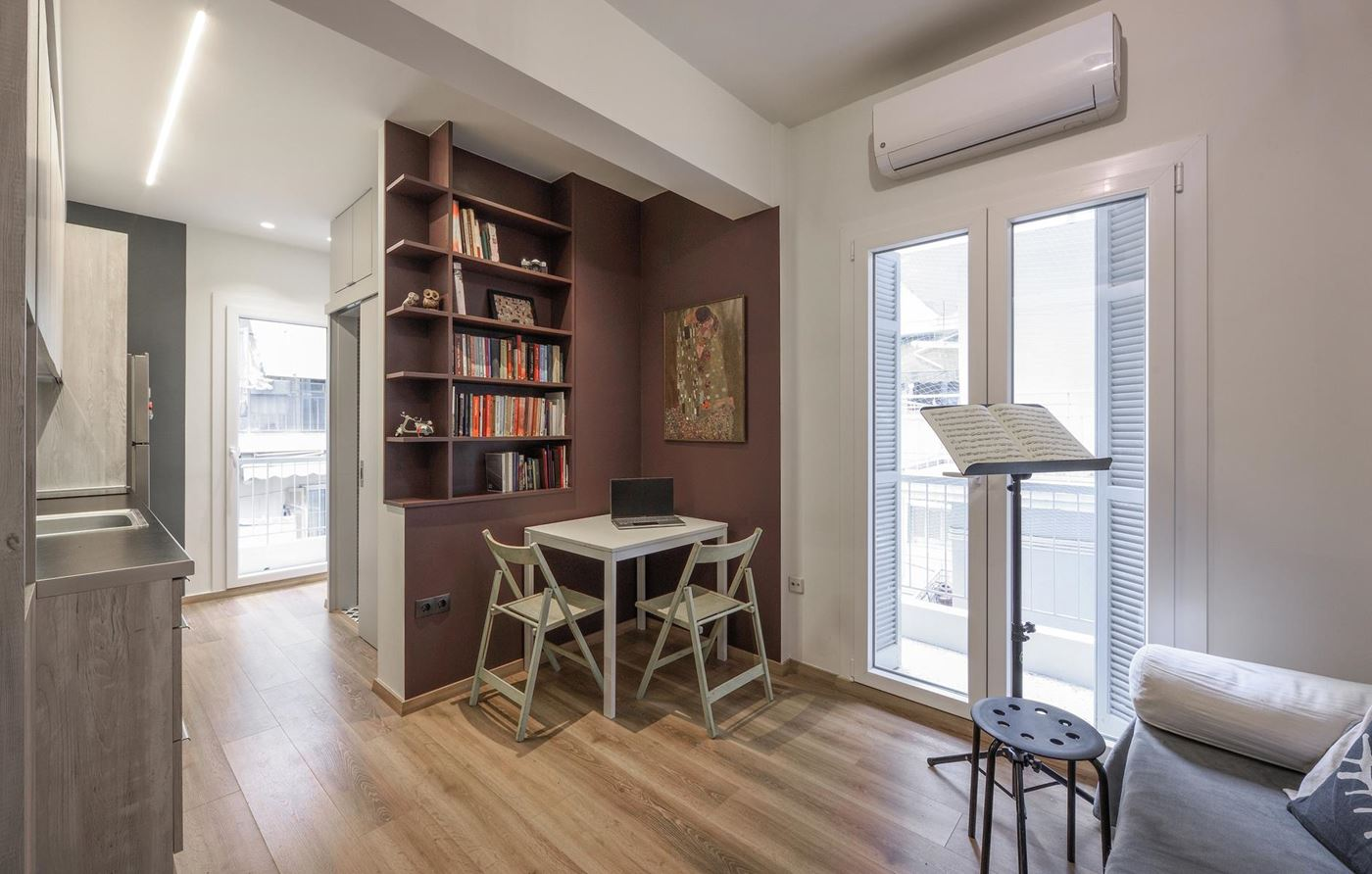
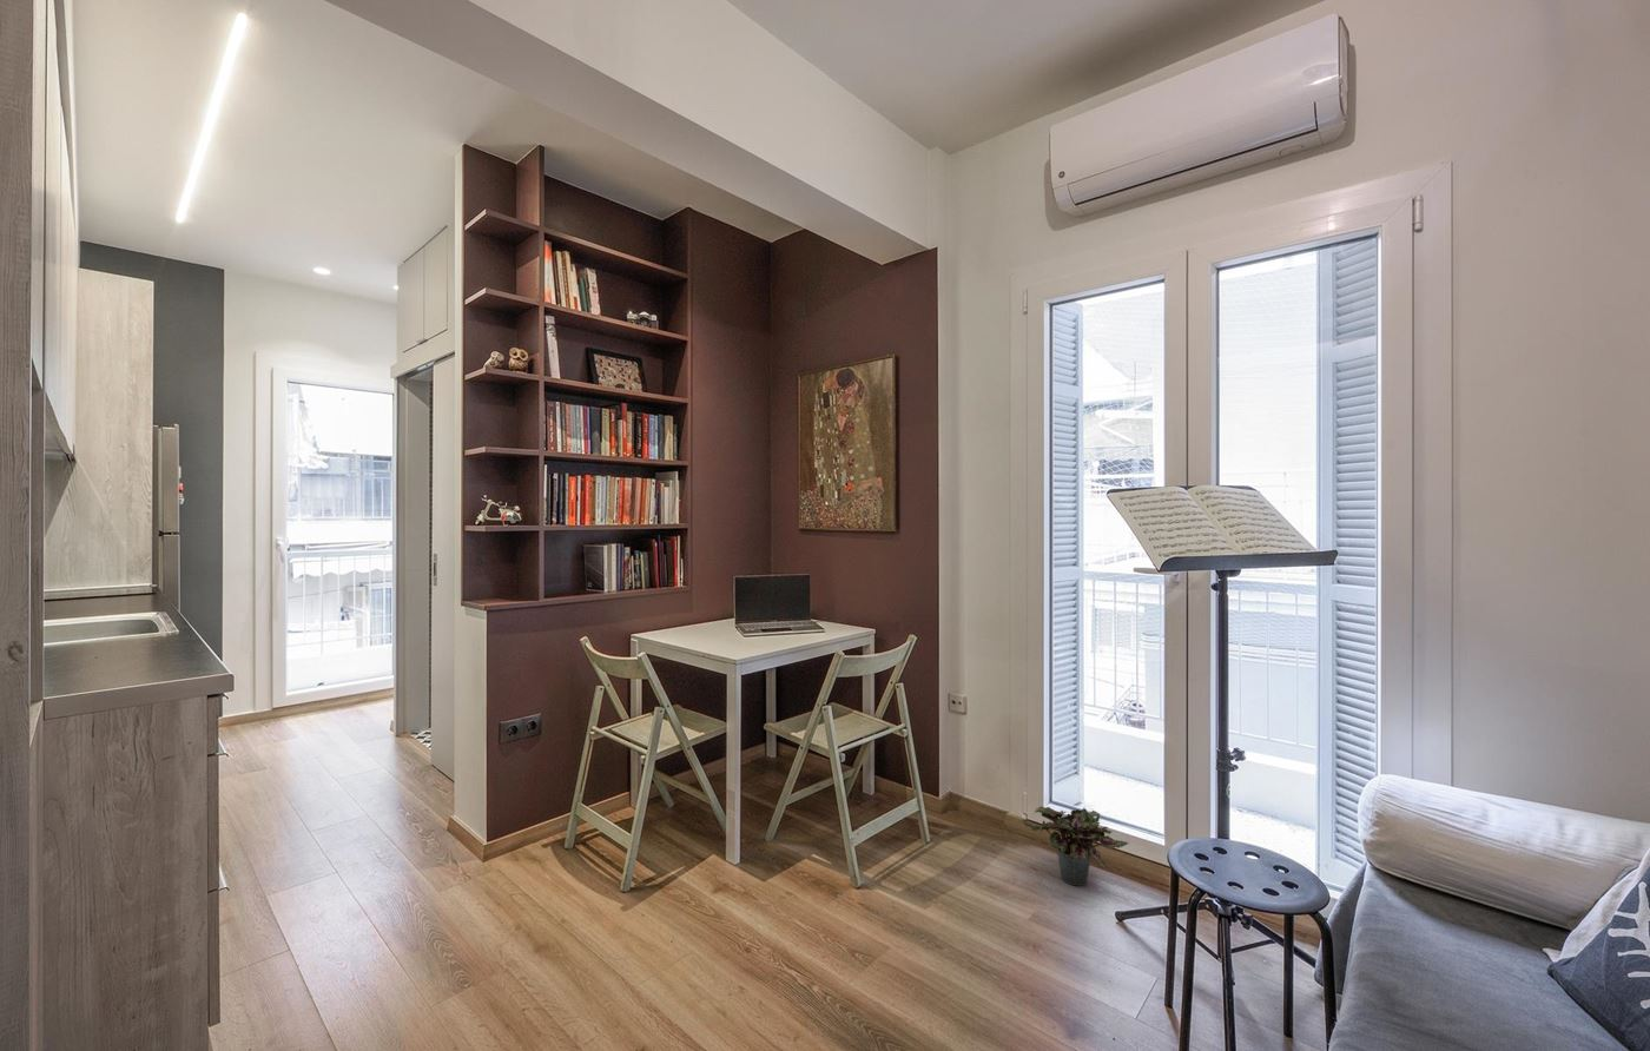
+ potted plant [1022,806,1130,886]
